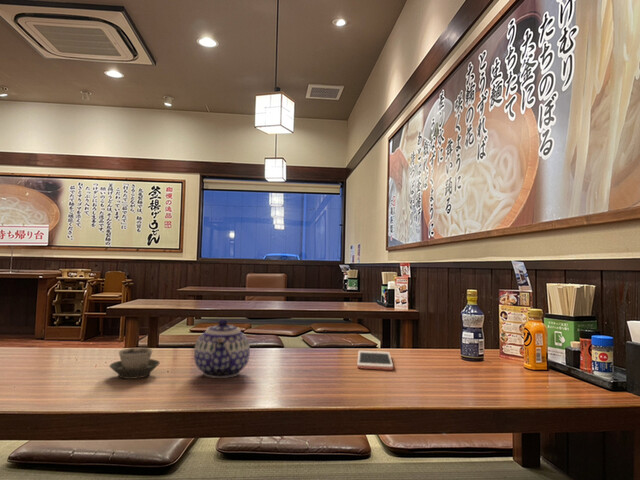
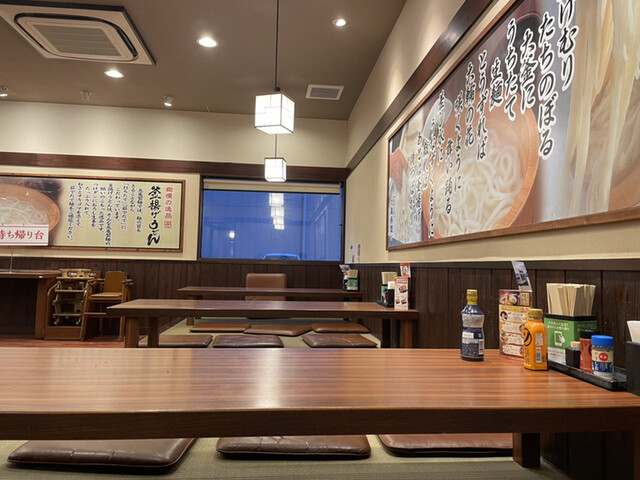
- teapot [193,318,251,379]
- cup [108,347,161,380]
- cell phone [356,350,394,371]
